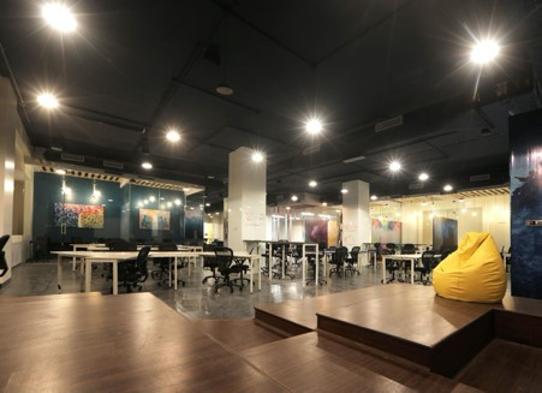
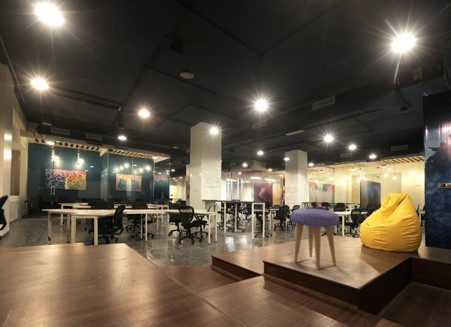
+ stool [289,208,340,271]
